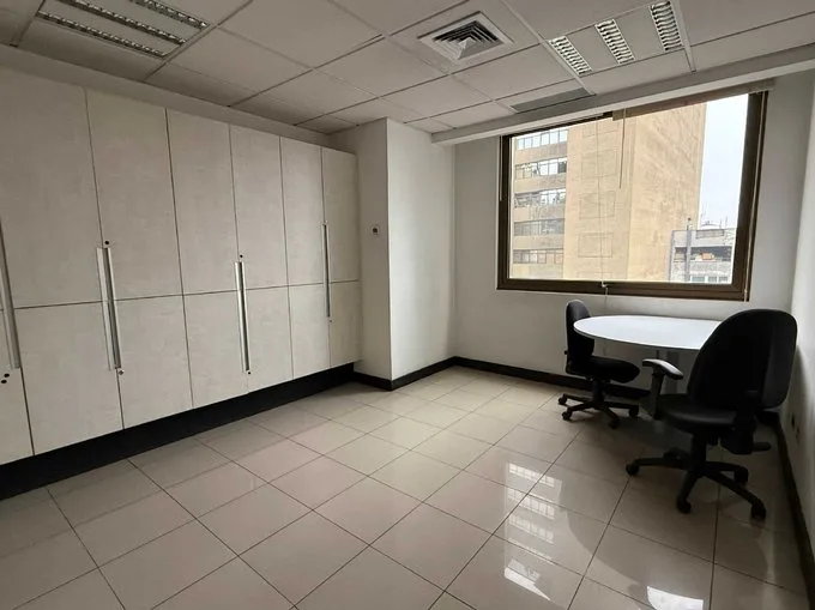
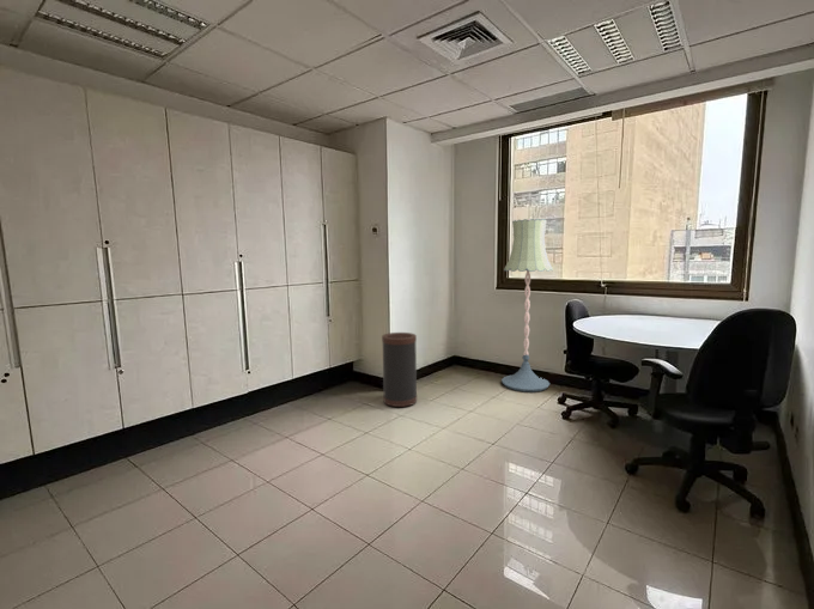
+ trash can [381,331,418,408]
+ floor lamp [500,217,554,394]
